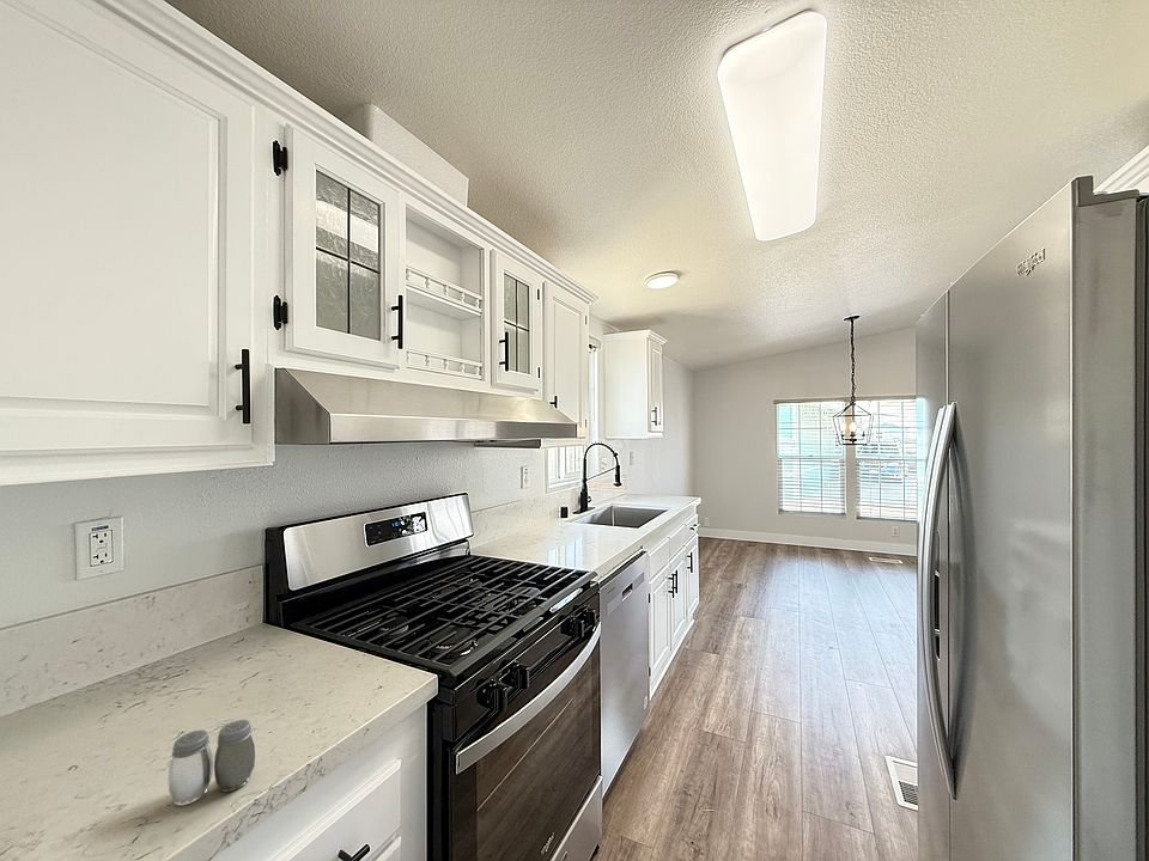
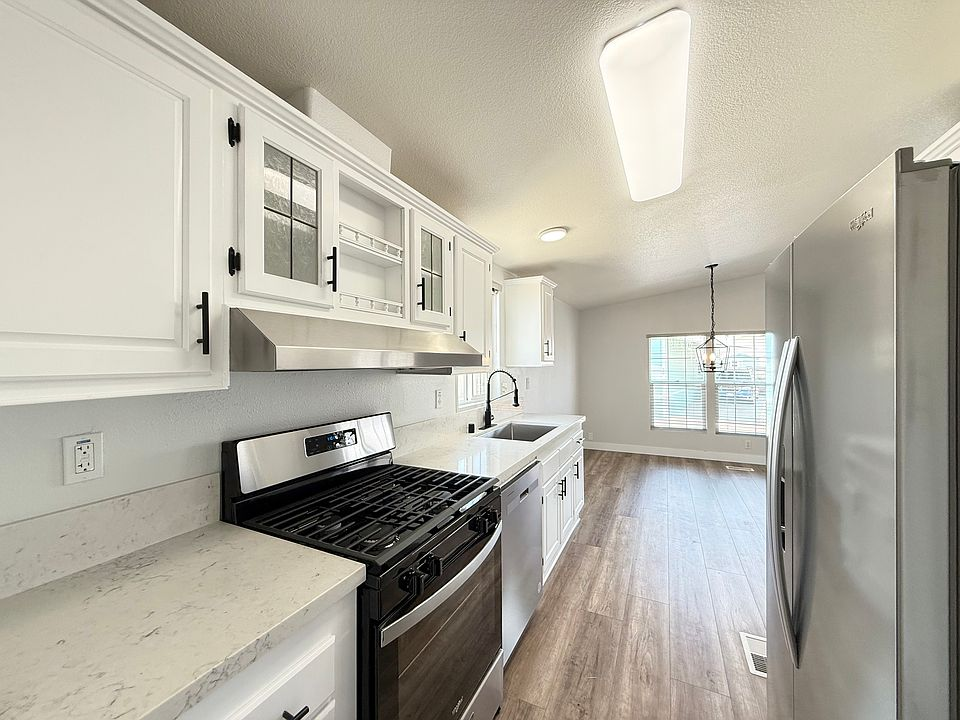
- salt and pepper shaker [168,719,256,807]
